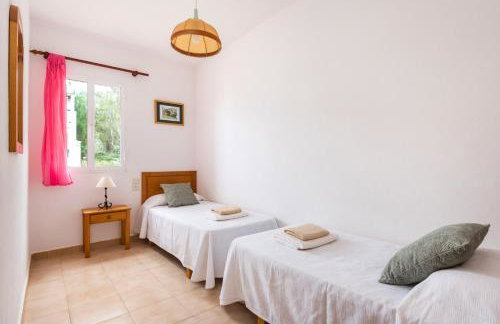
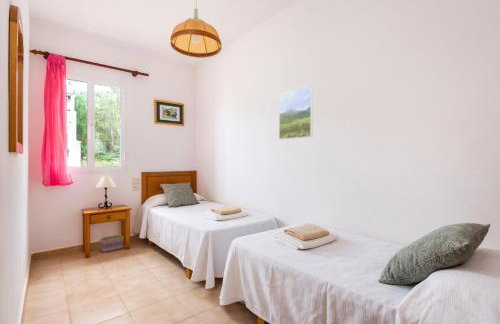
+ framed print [278,85,314,140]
+ basket [99,225,124,253]
